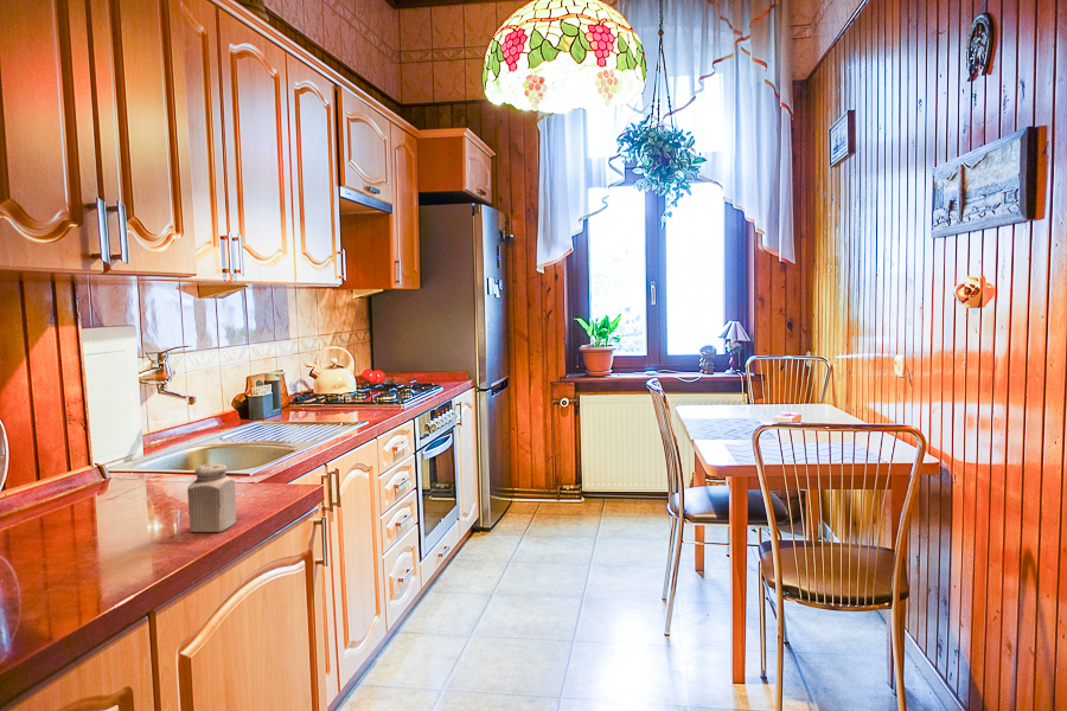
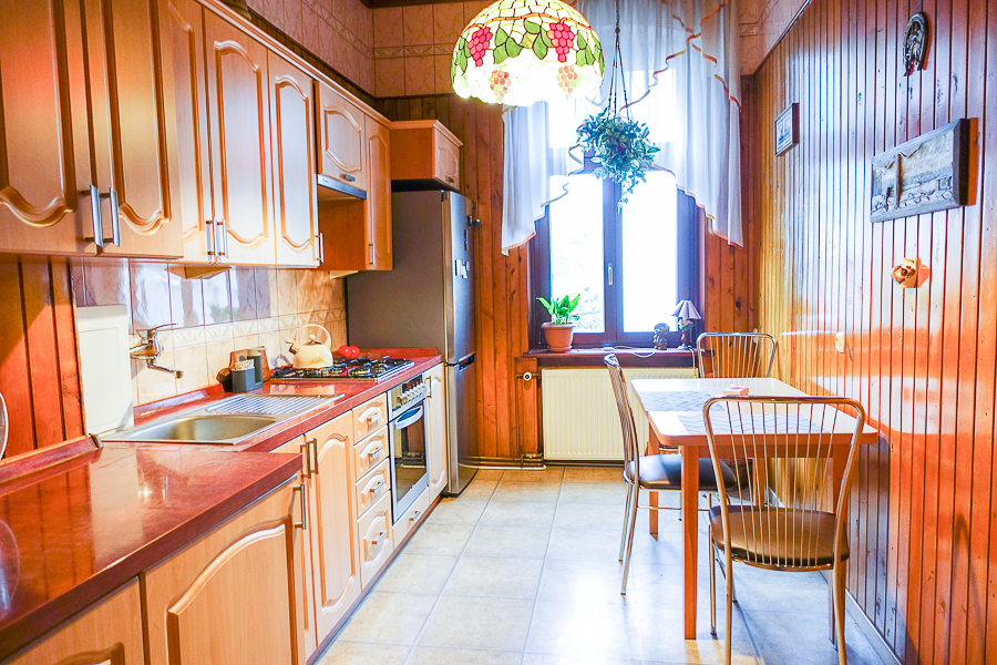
- salt shaker [186,462,237,533]
